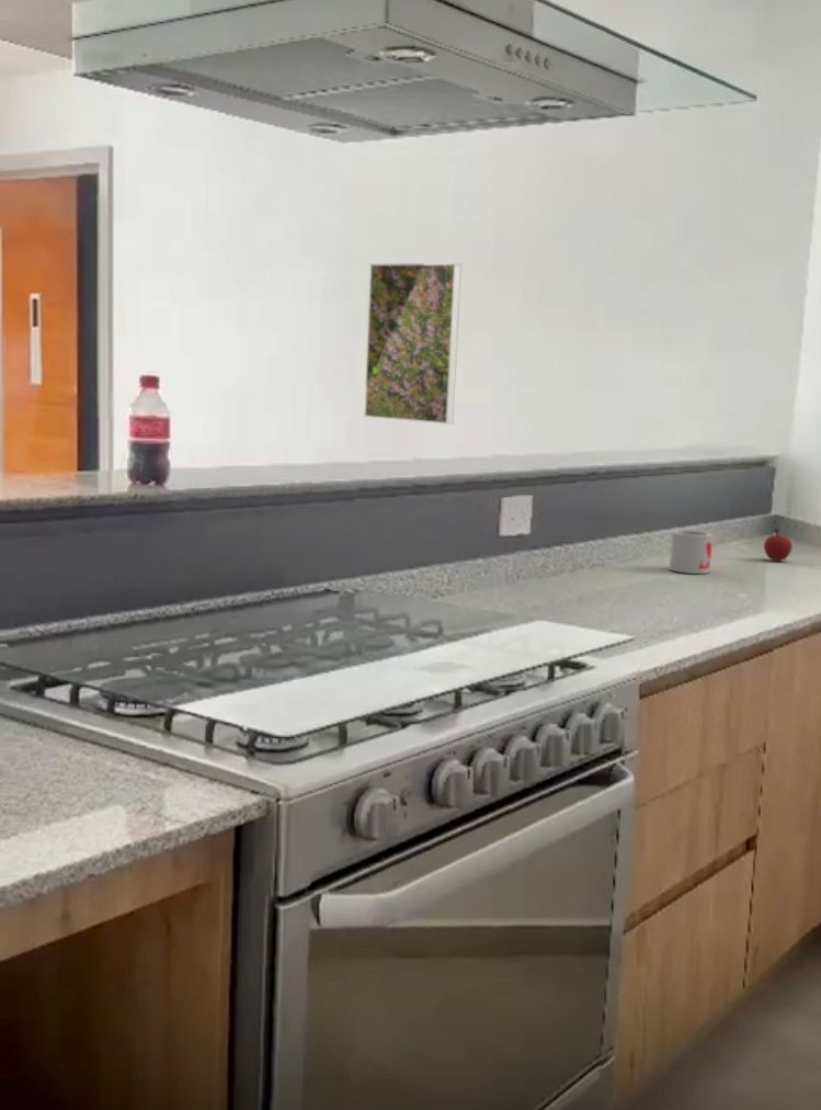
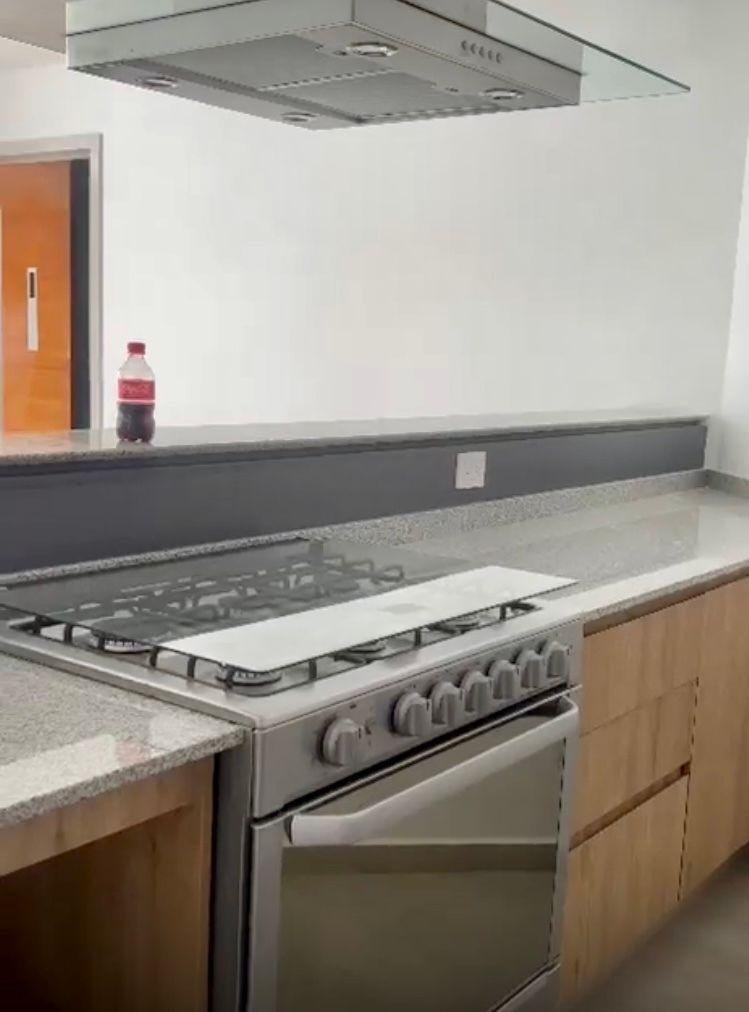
- mug [669,529,714,575]
- apple [763,528,794,562]
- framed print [363,262,463,426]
